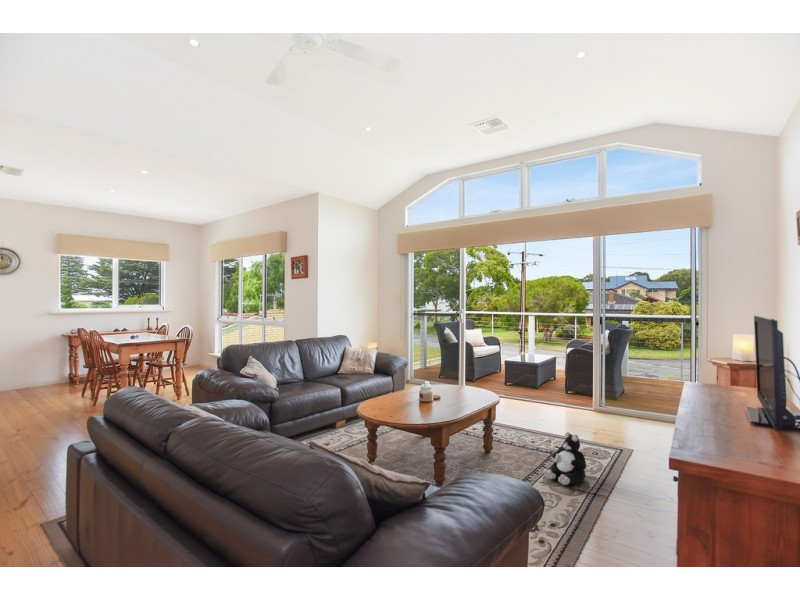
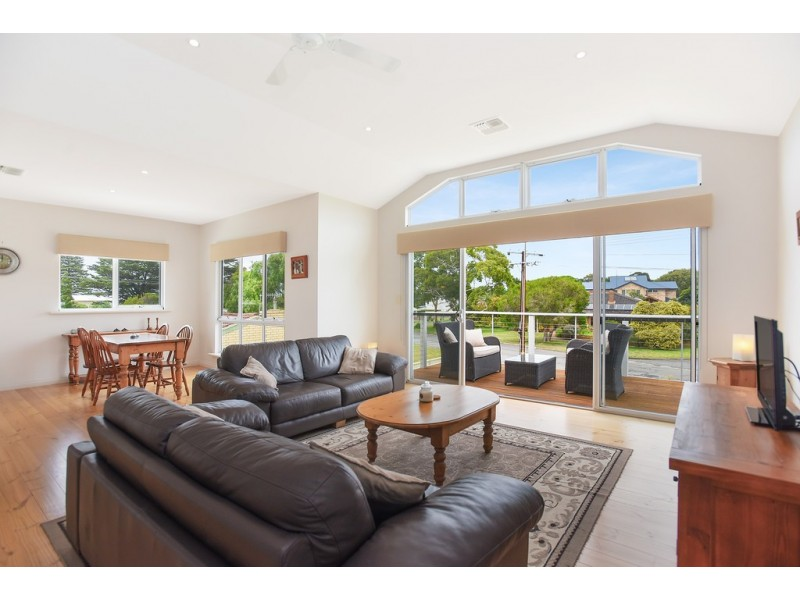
- plush toy [543,431,587,486]
